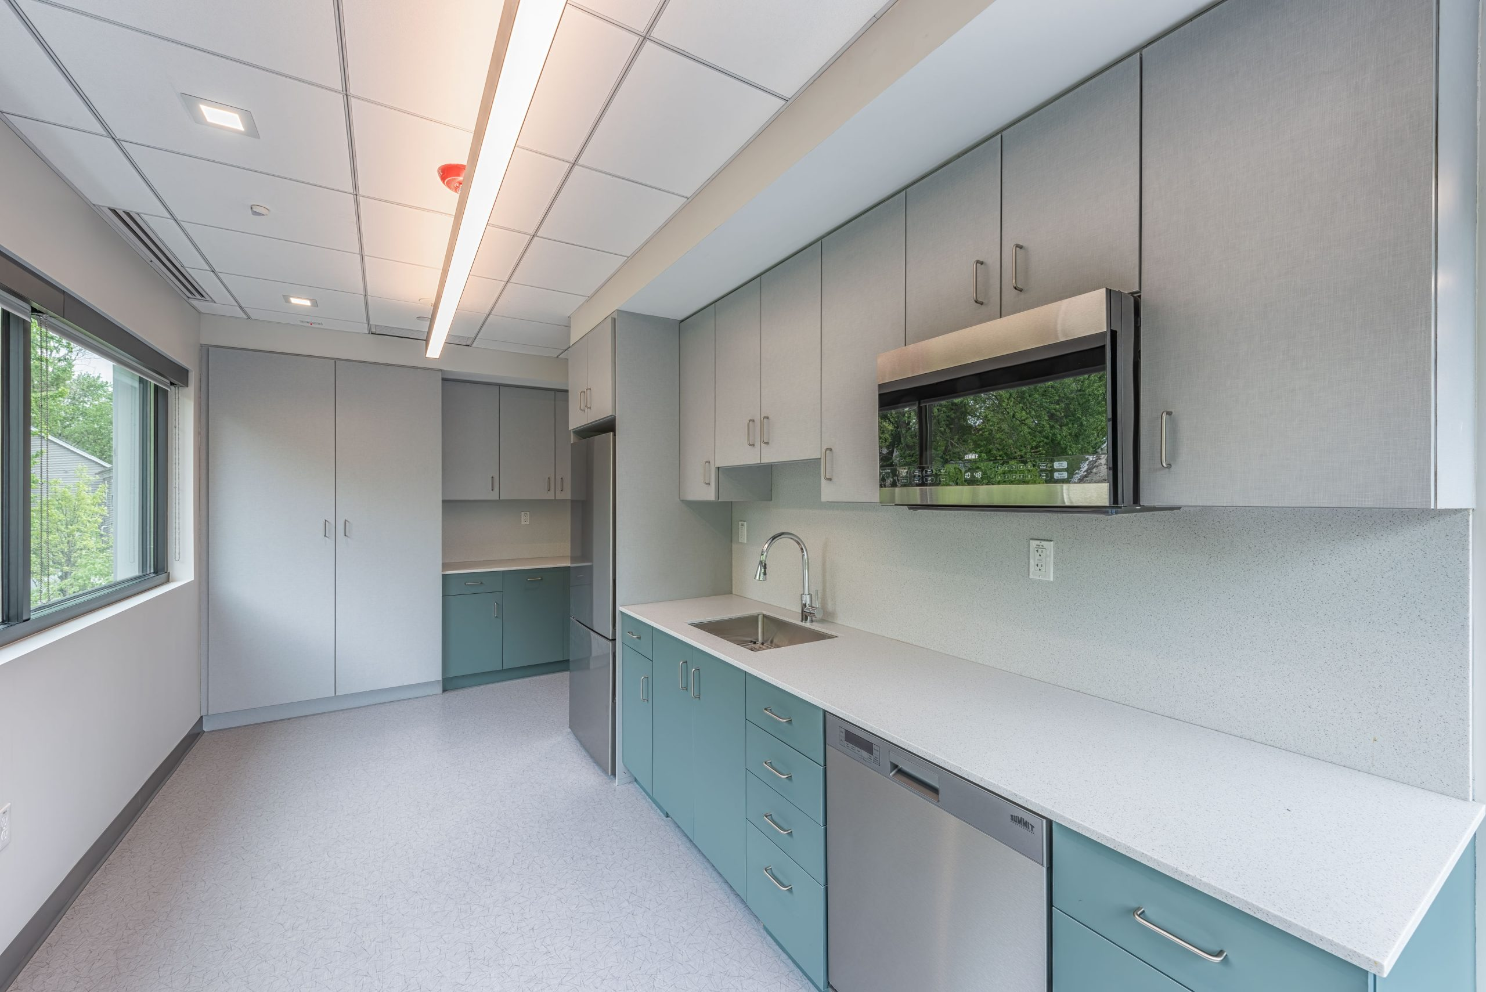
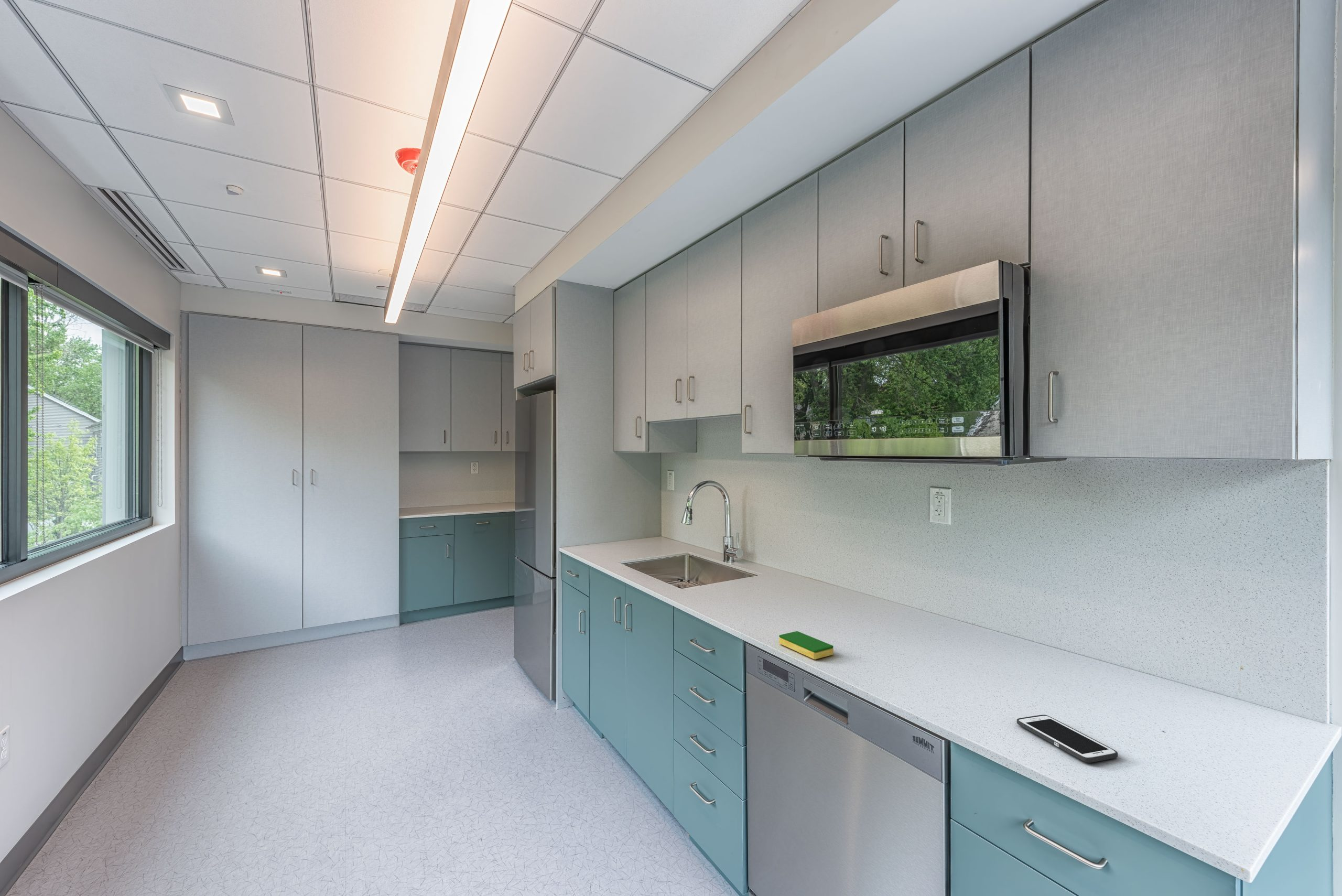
+ cell phone [1016,714,1118,763]
+ dish sponge [778,631,834,660]
